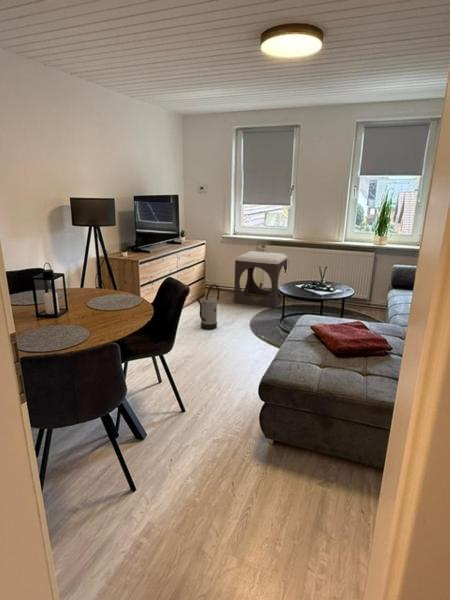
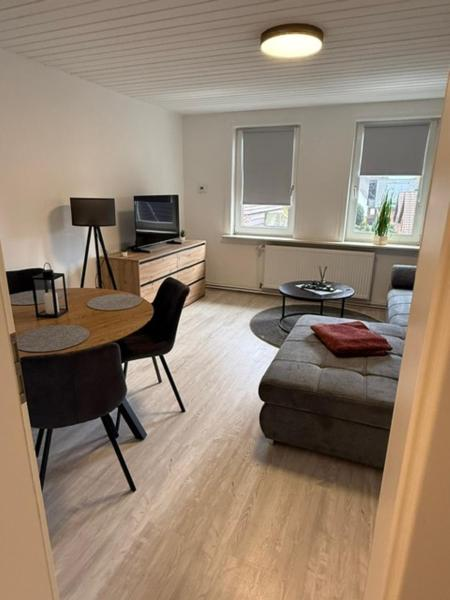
- footstool [233,250,287,309]
- watering can [196,283,220,331]
